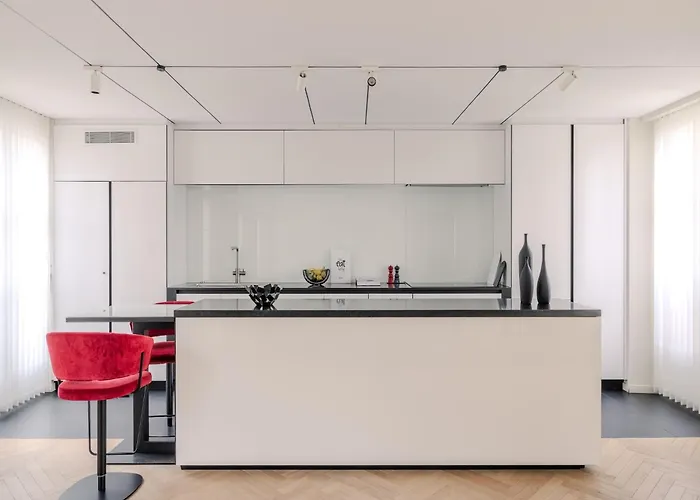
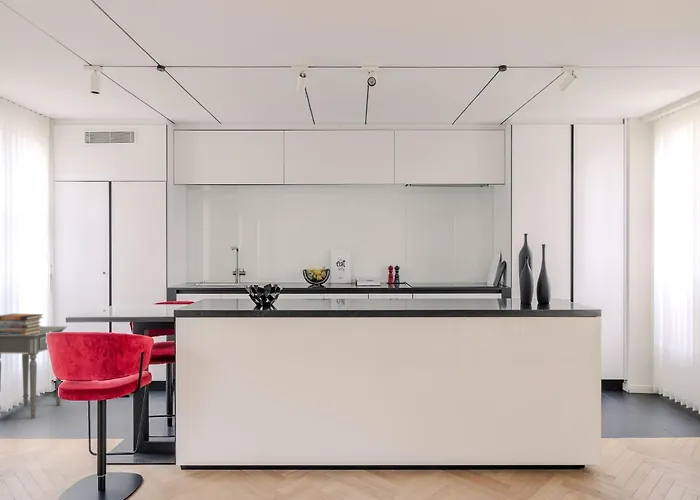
+ side table [0,325,68,420]
+ book stack [0,313,44,335]
